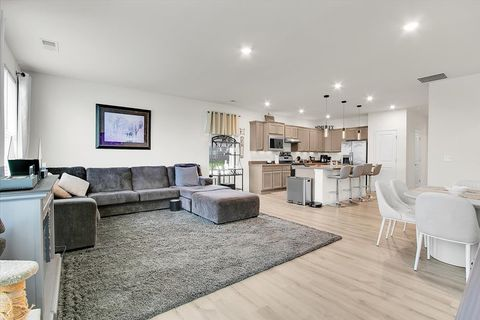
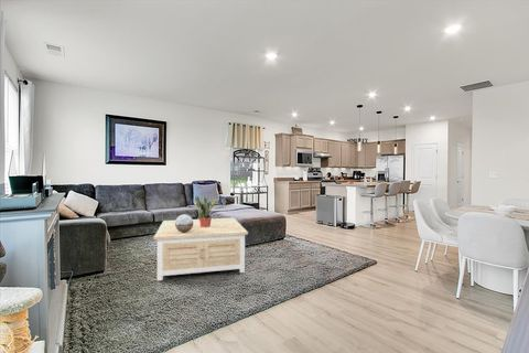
+ potted plant [194,194,220,227]
+ coffee table [153,217,249,281]
+ decorative sphere [175,213,194,233]
